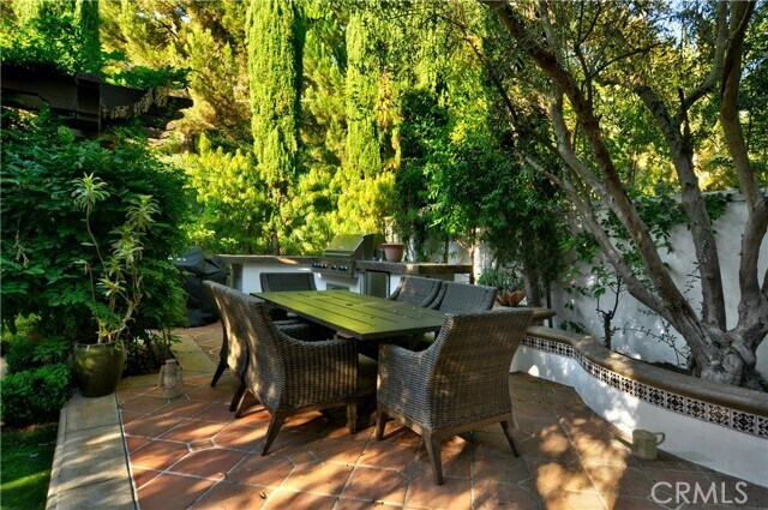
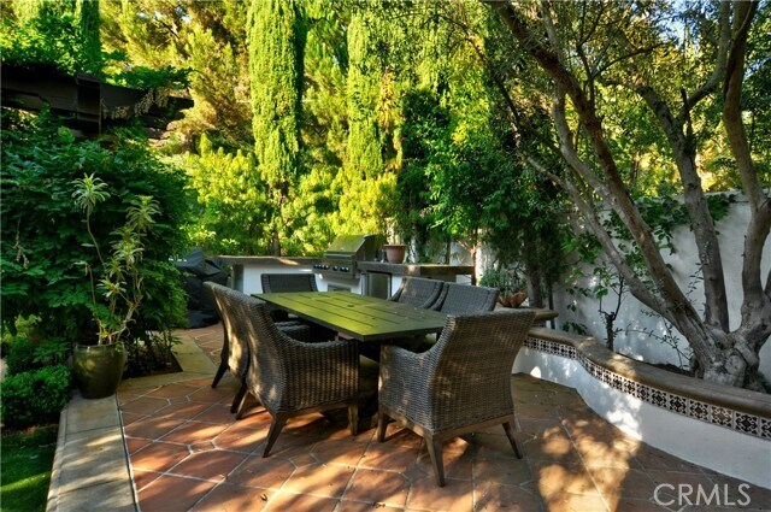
- watering can [608,428,667,462]
- lantern [156,358,185,400]
